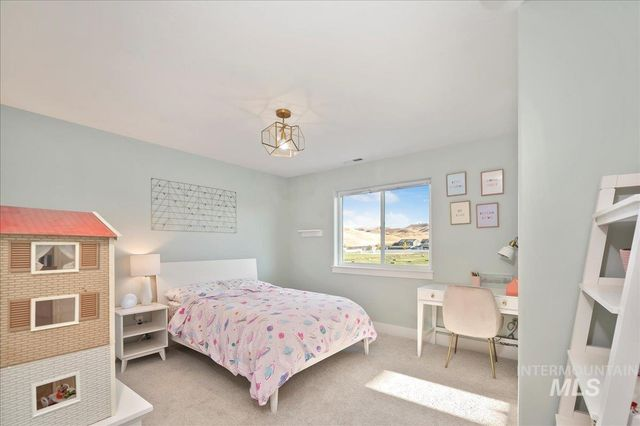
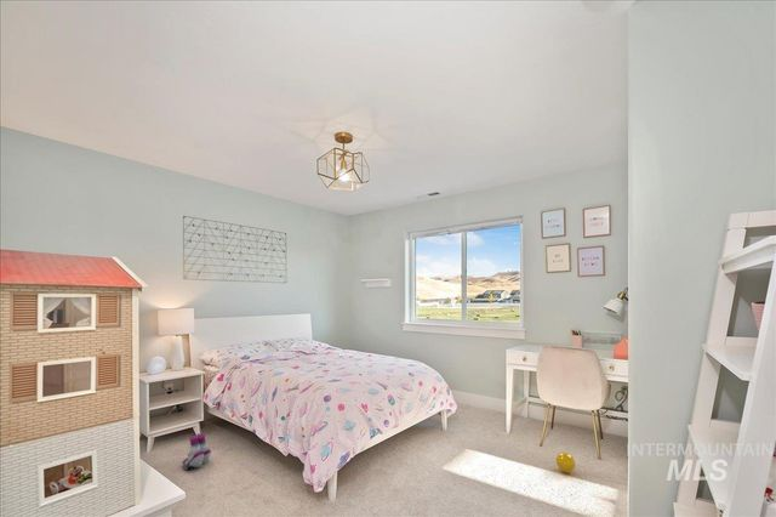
+ boots [182,432,212,471]
+ ball [555,451,577,473]
